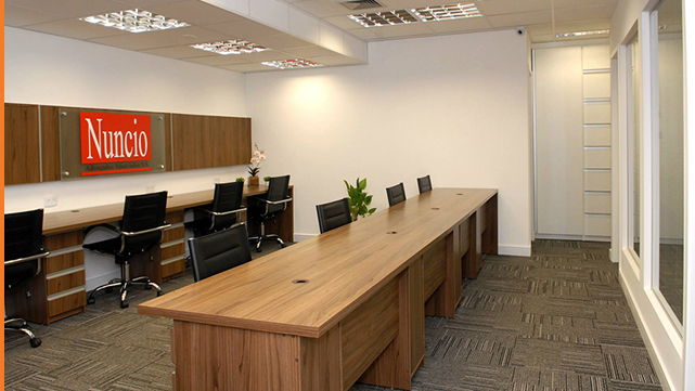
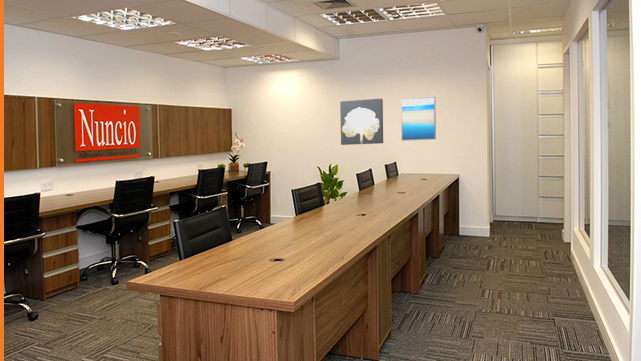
+ wall art [400,96,437,142]
+ wall art [339,98,384,146]
